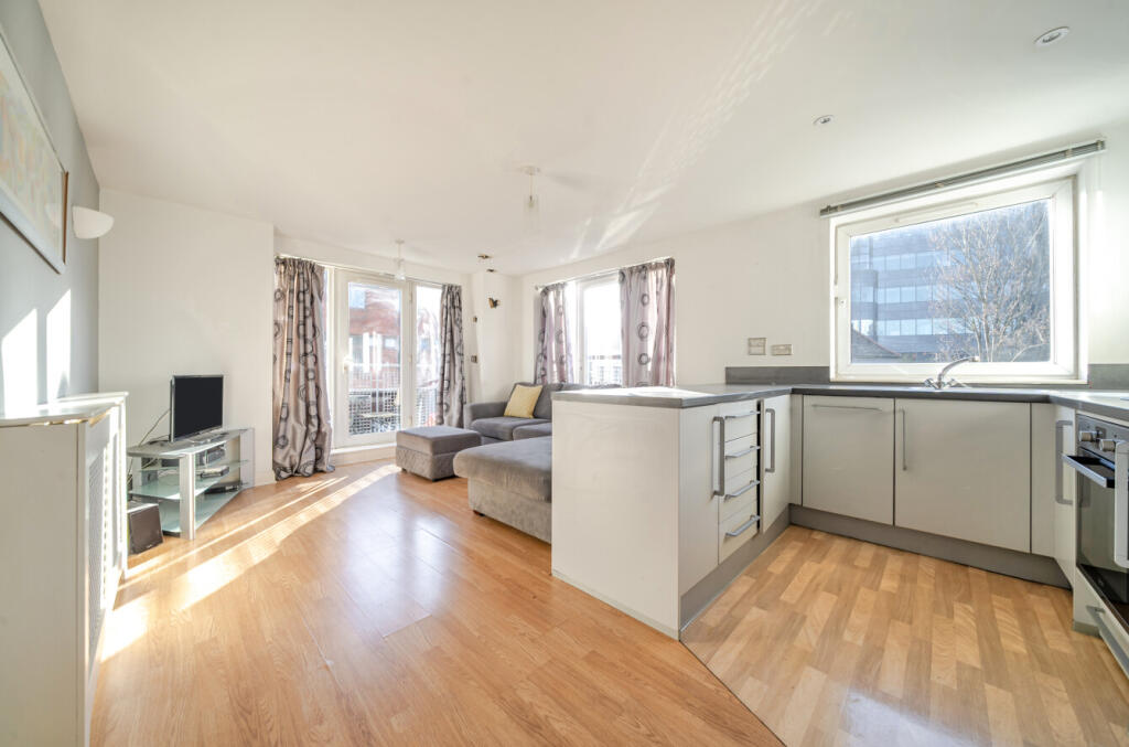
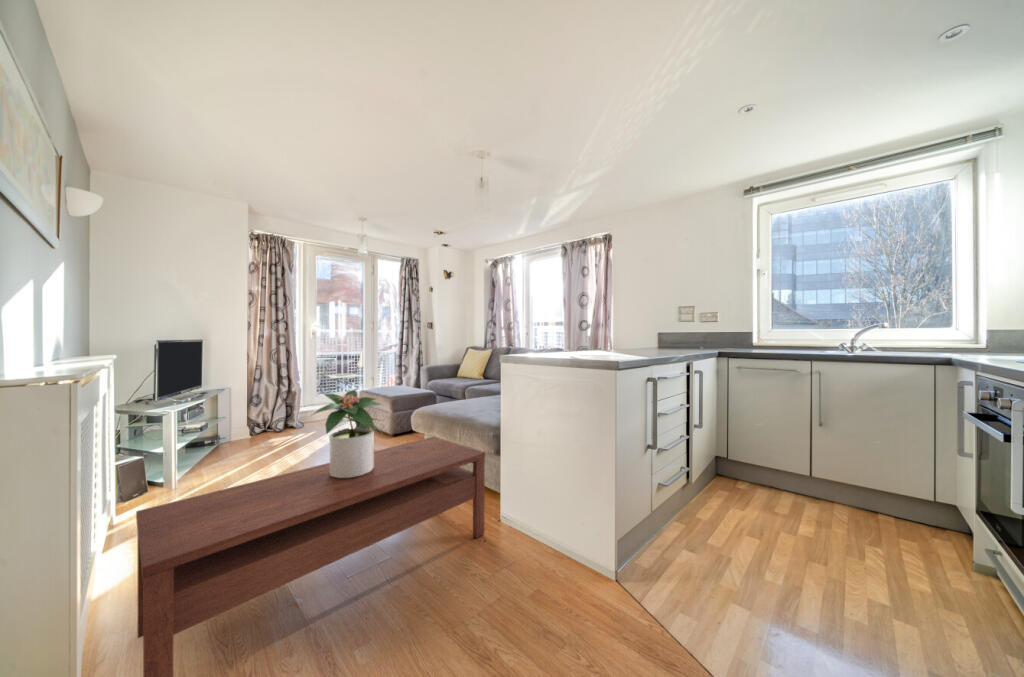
+ potted plant [310,388,385,478]
+ coffee table [135,436,486,677]
